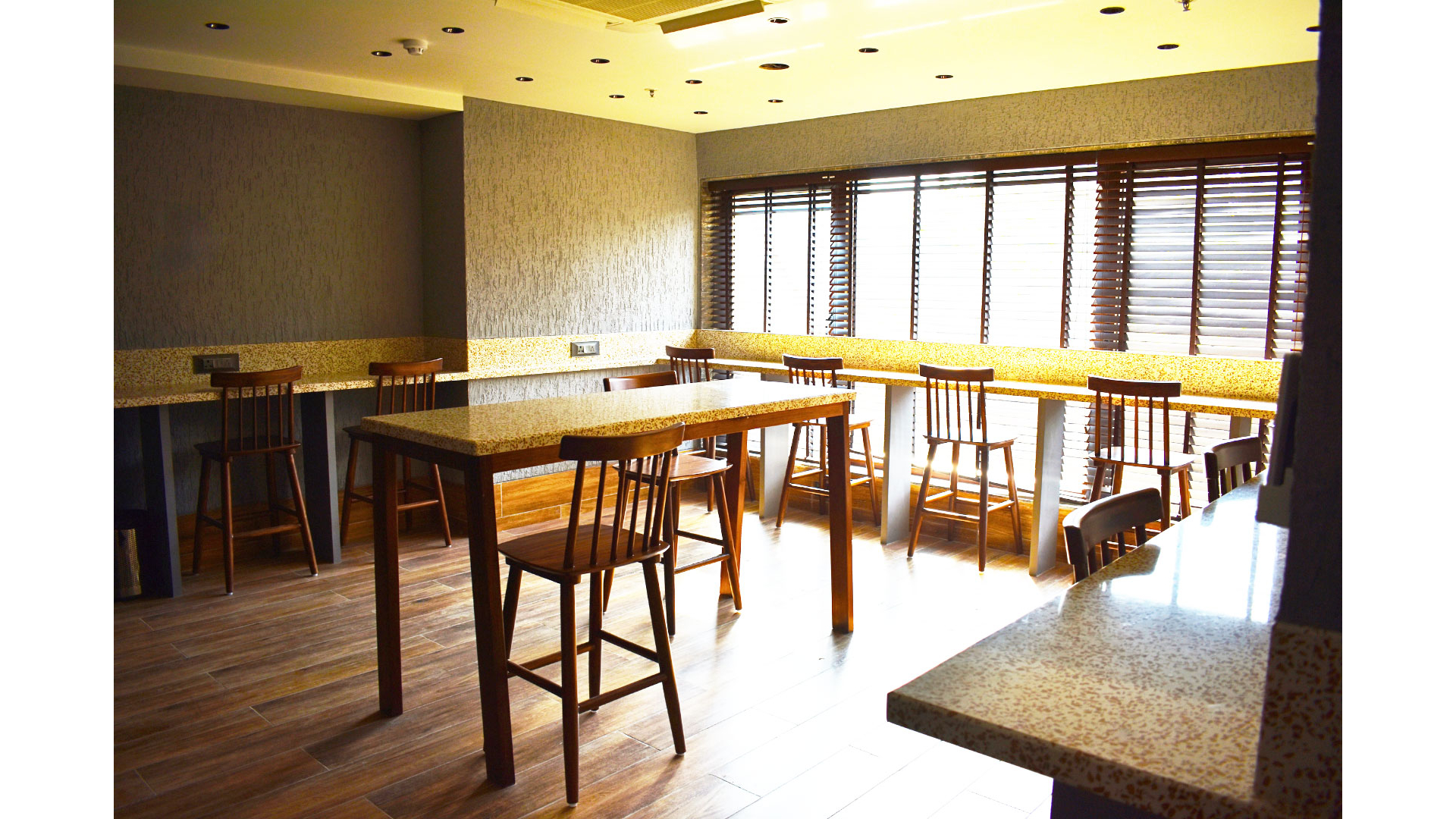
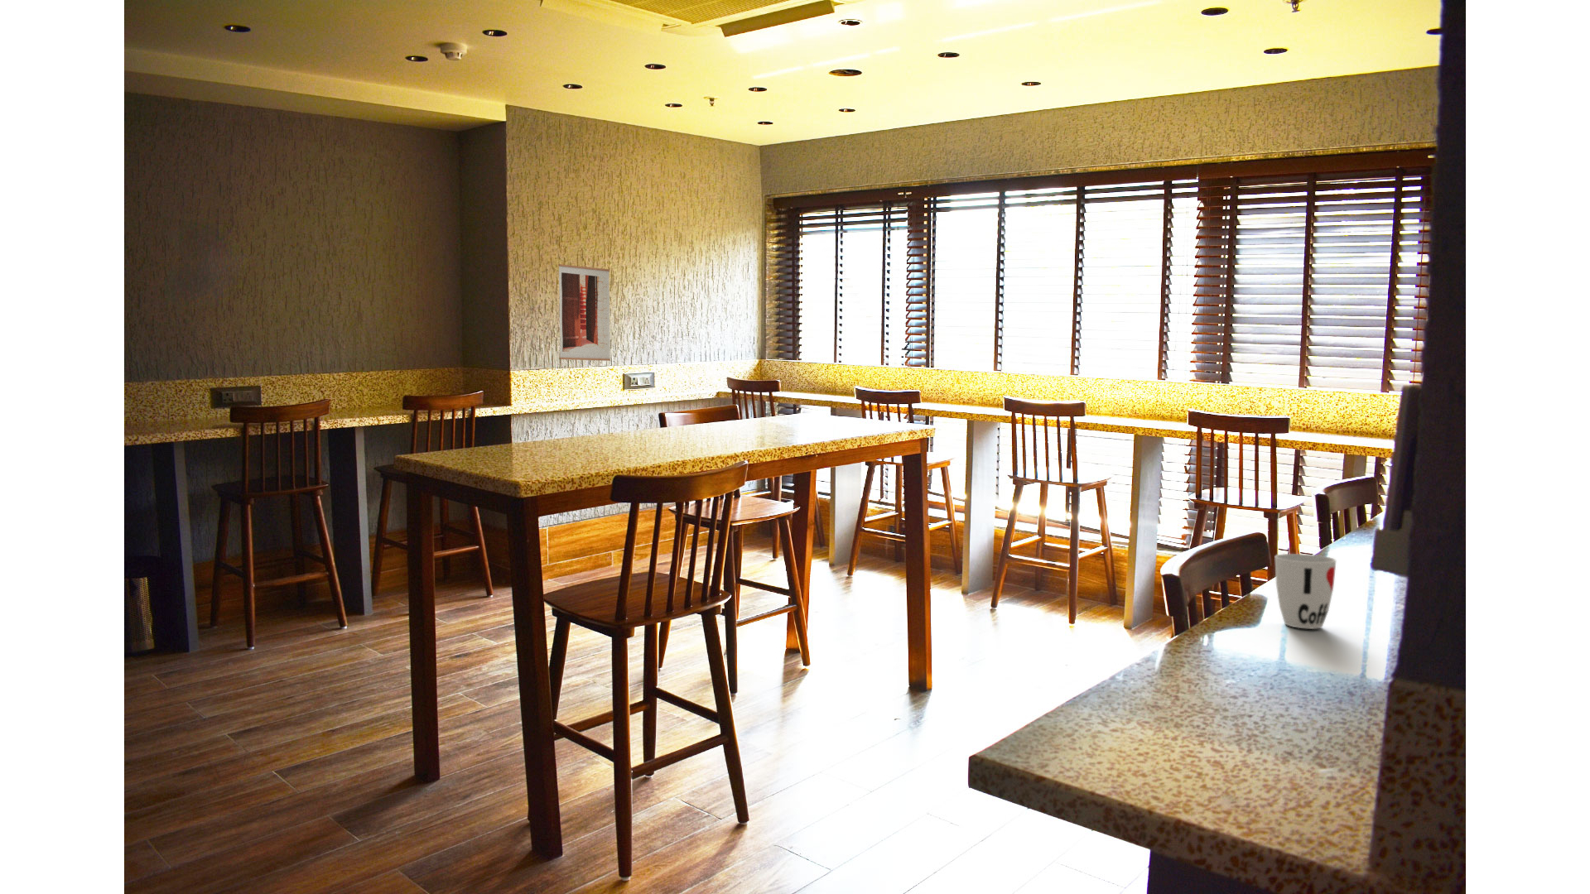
+ cup [1274,553,1337,630]
+ wall art [557,263,612,361]
